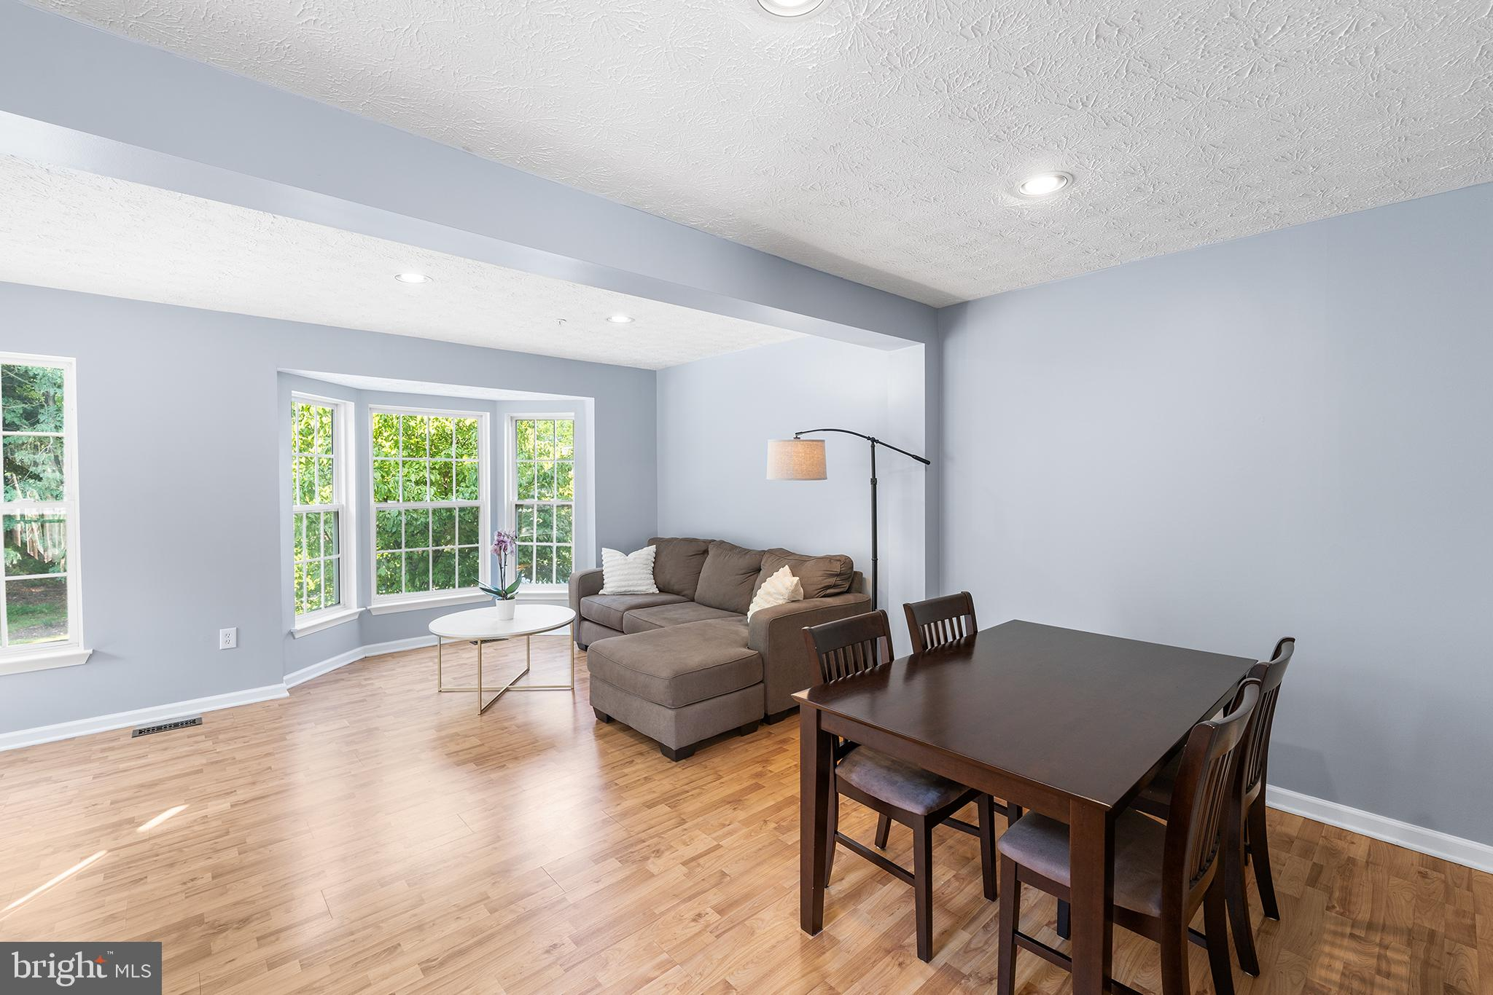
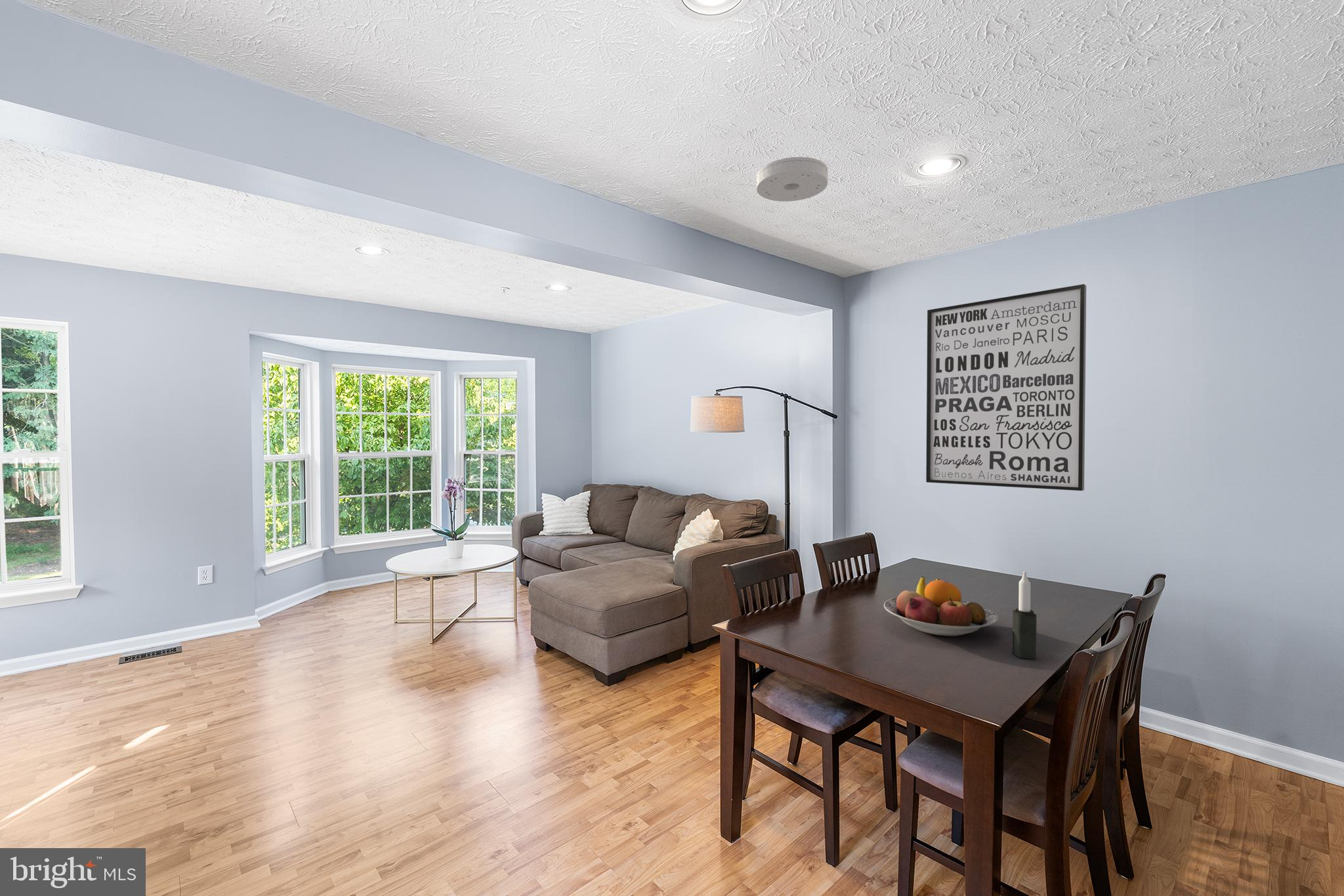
+ wall art [925,283,1087,491]
+ candle [1012,571,1037,659]
+ smoke detector [756,156,828,202]
+ fruit bowl [883,576,999,637]
